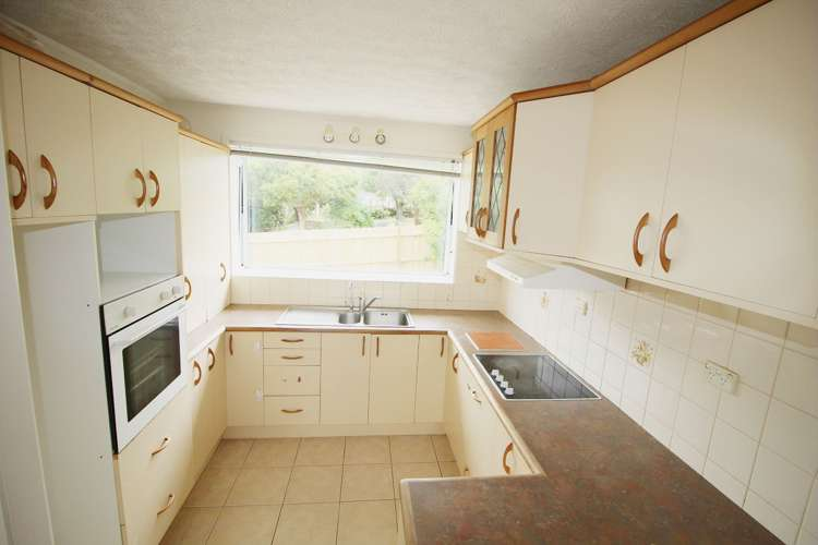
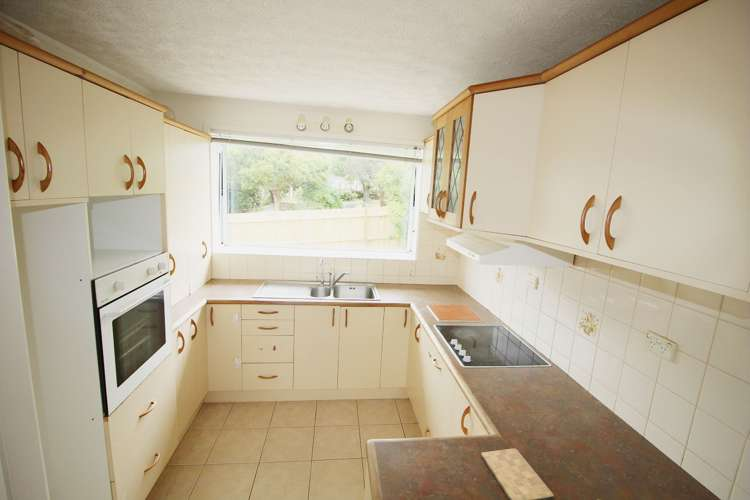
+ cutting board [480,447,555,500]
